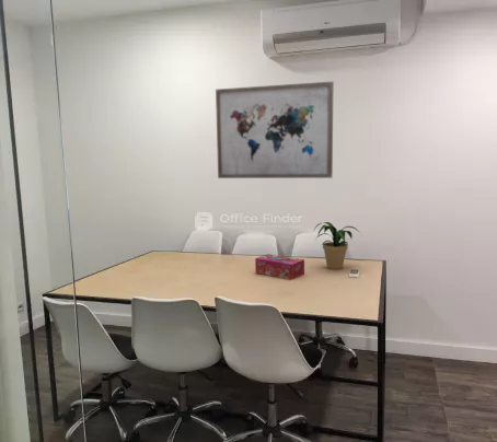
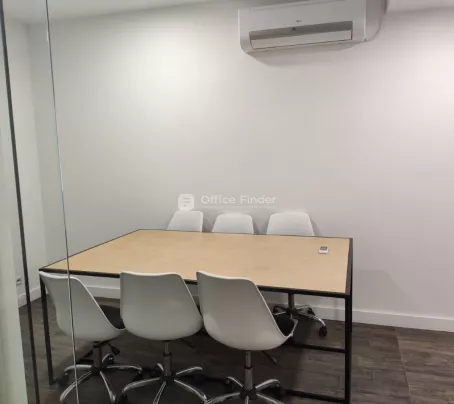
- potted plant [313,221,363,270]
- tissue box [254,253,305,281]
- wall art [215,81,335,179]
